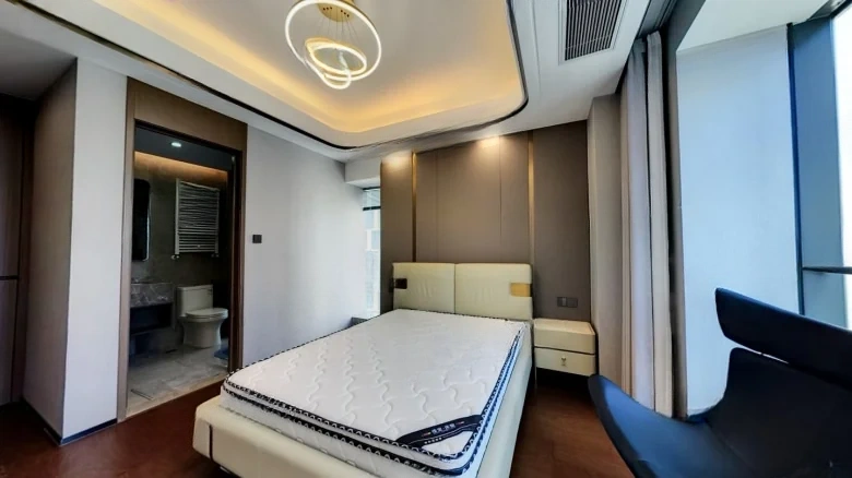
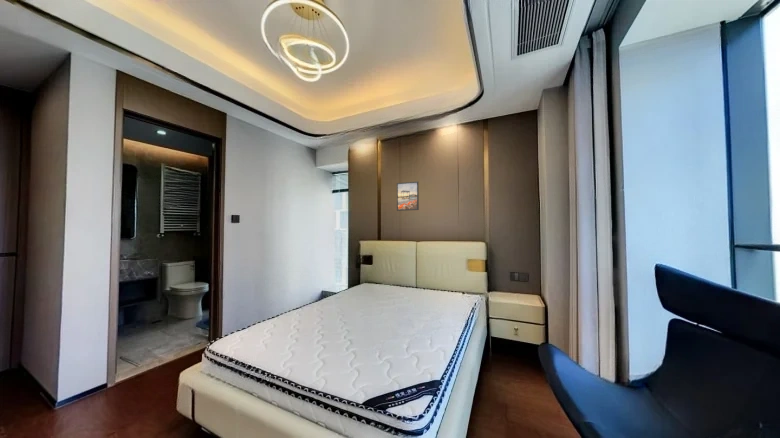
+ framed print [396,180,420,212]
